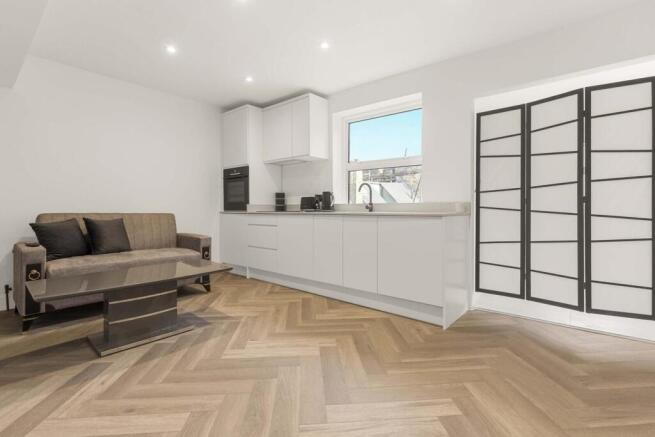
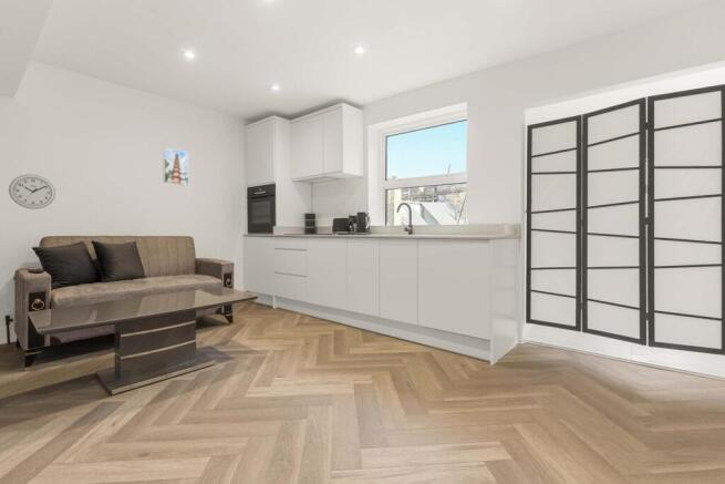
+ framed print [162,146,189,186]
+ wall clock [8,174,56,210]
